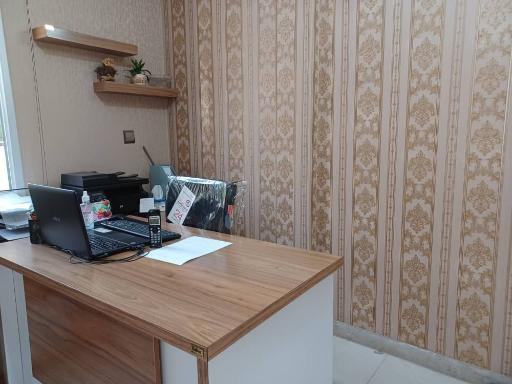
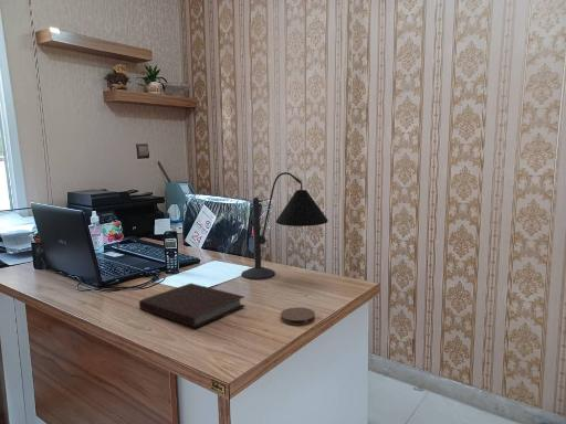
+ notebook [138,282,245,329]
+ coaster [280,306,316,326]
+ desk lamp [240,171,329,282]
